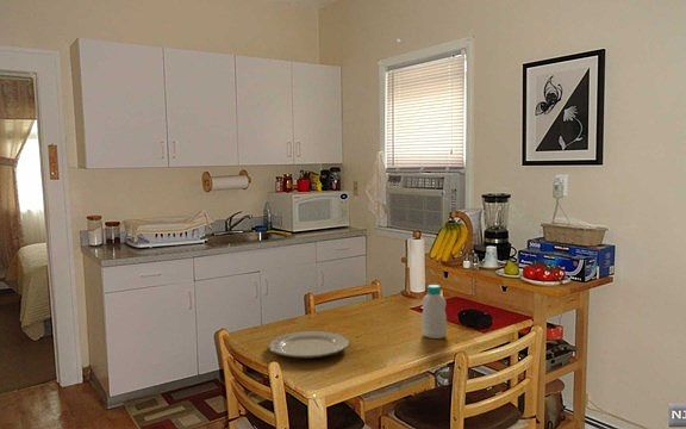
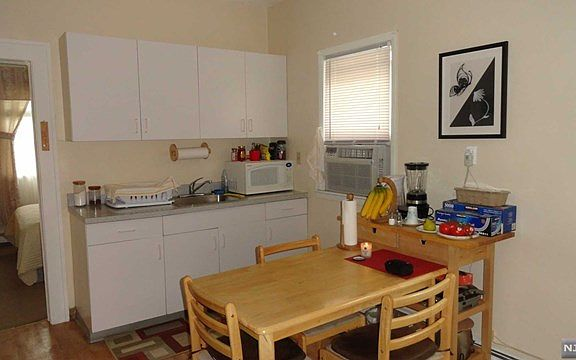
- bottle [420,284,448,340]
- chinaware [268,330,350,359]
